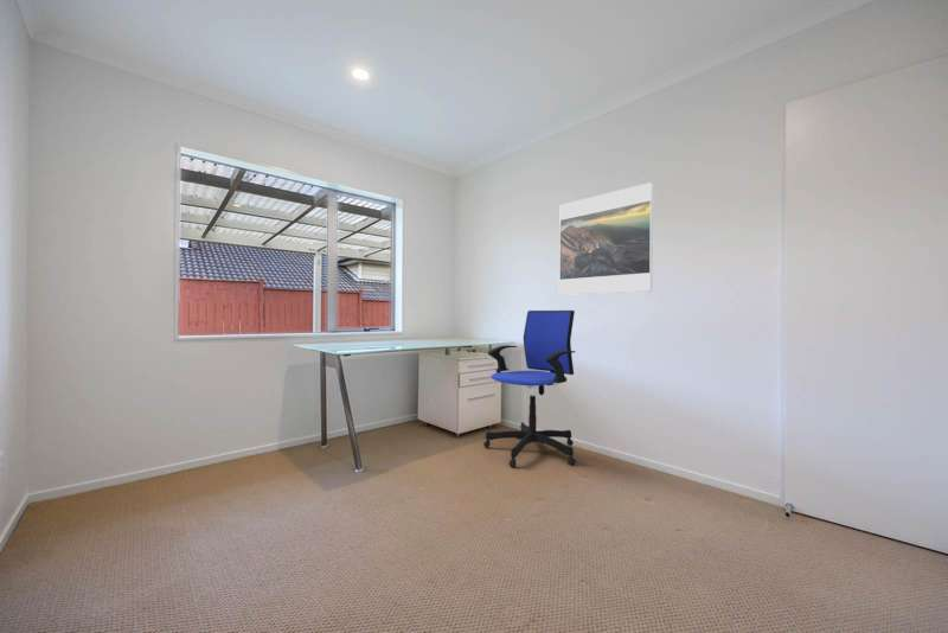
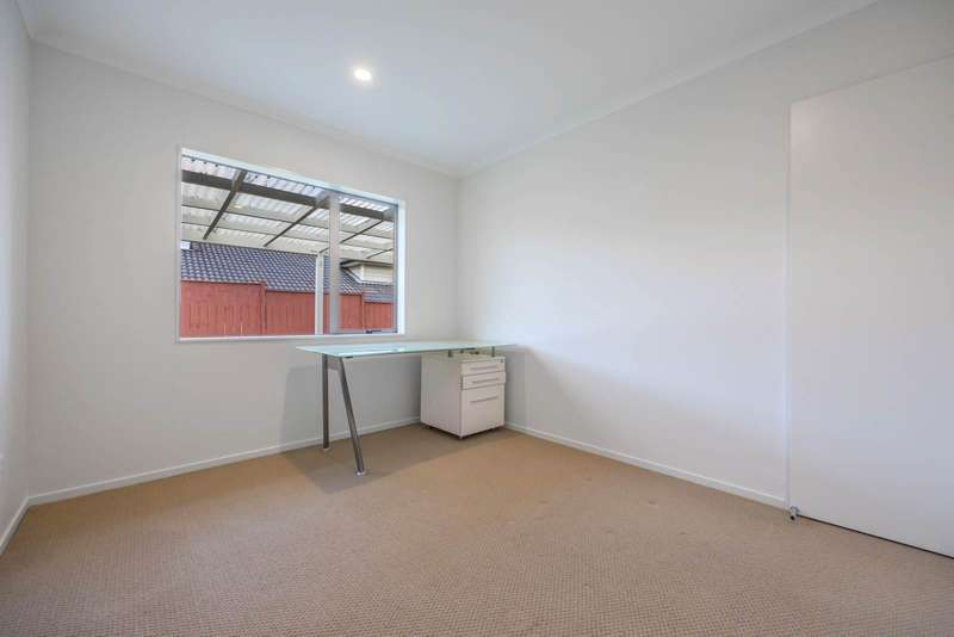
- office chair [482,309,577,468]
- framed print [558,181,654,296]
